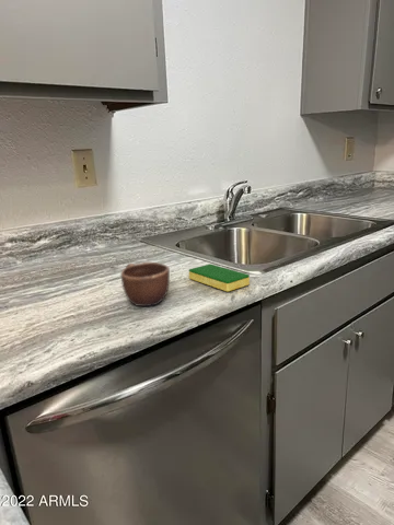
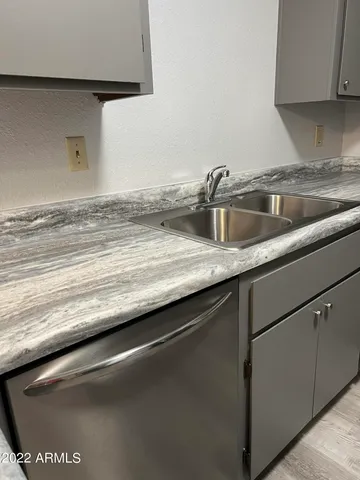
- mug [119,261,171,307]
- dish sponge [188,262,251,292]
